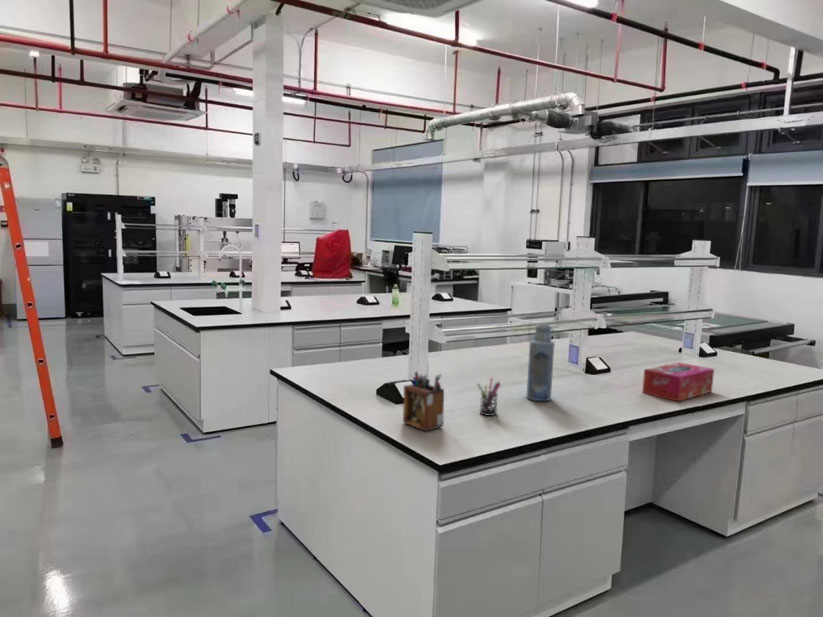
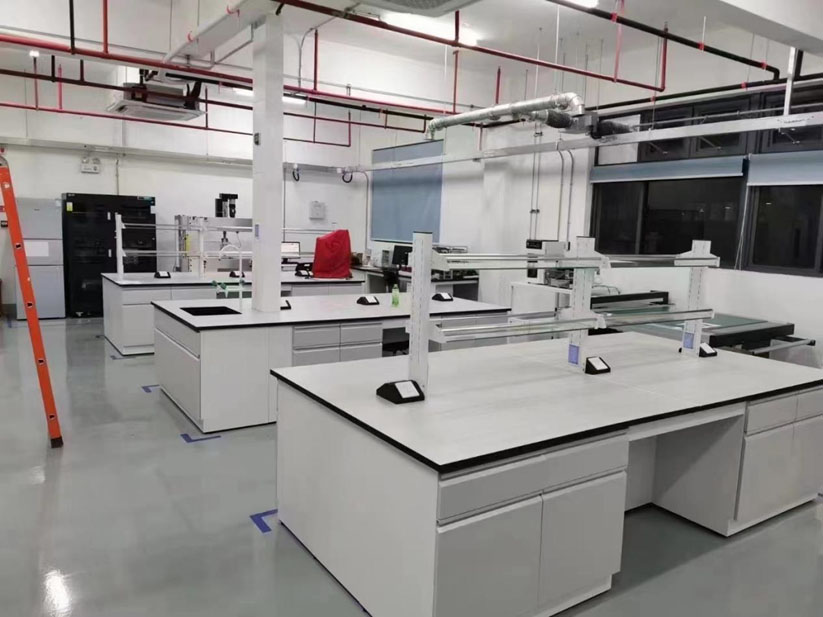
- bottle [525,322,556,402]
- pen holder [476,377,502,417]
- tissue box [641,361,715,402]
- desk organizer [402,370,445,432]
